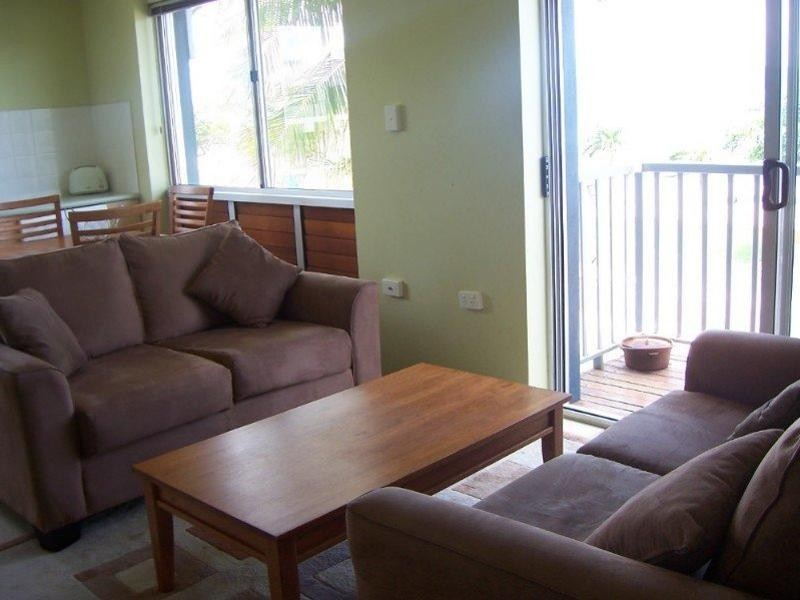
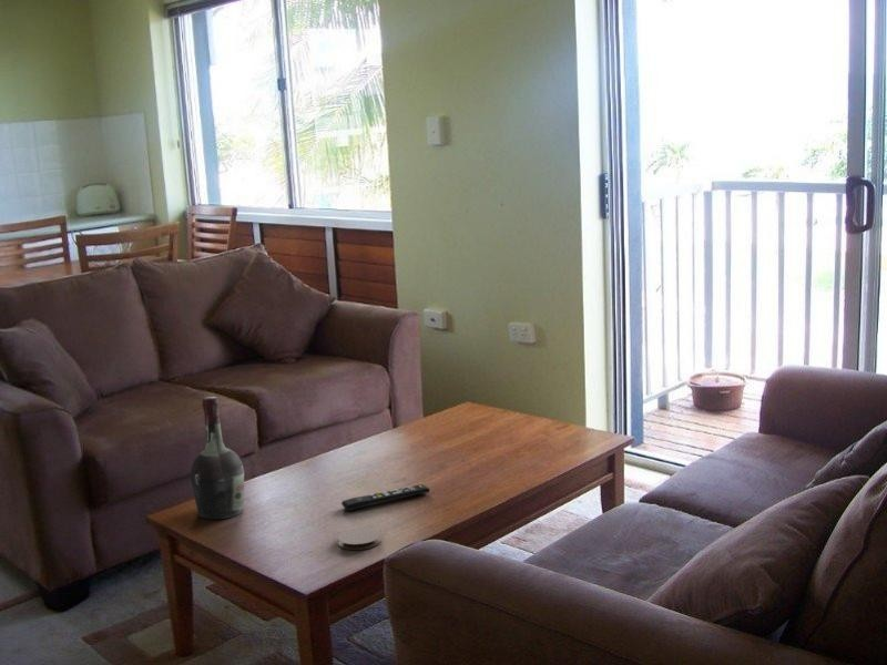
+ coaster [337,528,383,551]
+ remote control [340,483,430,512]
+ cognac bottle [190,396,245,521]
